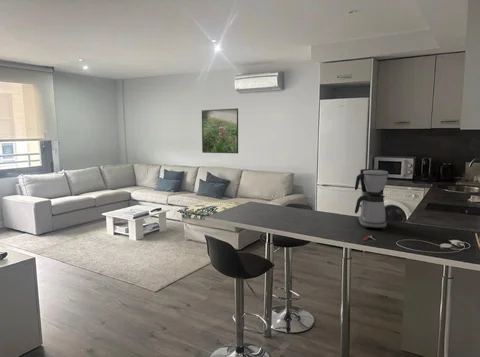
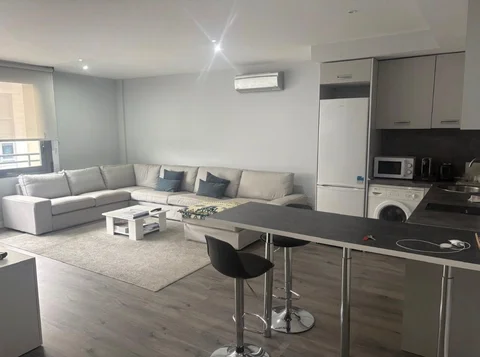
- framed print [201,107,239,154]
- coffee maker [354,168,389,230]
